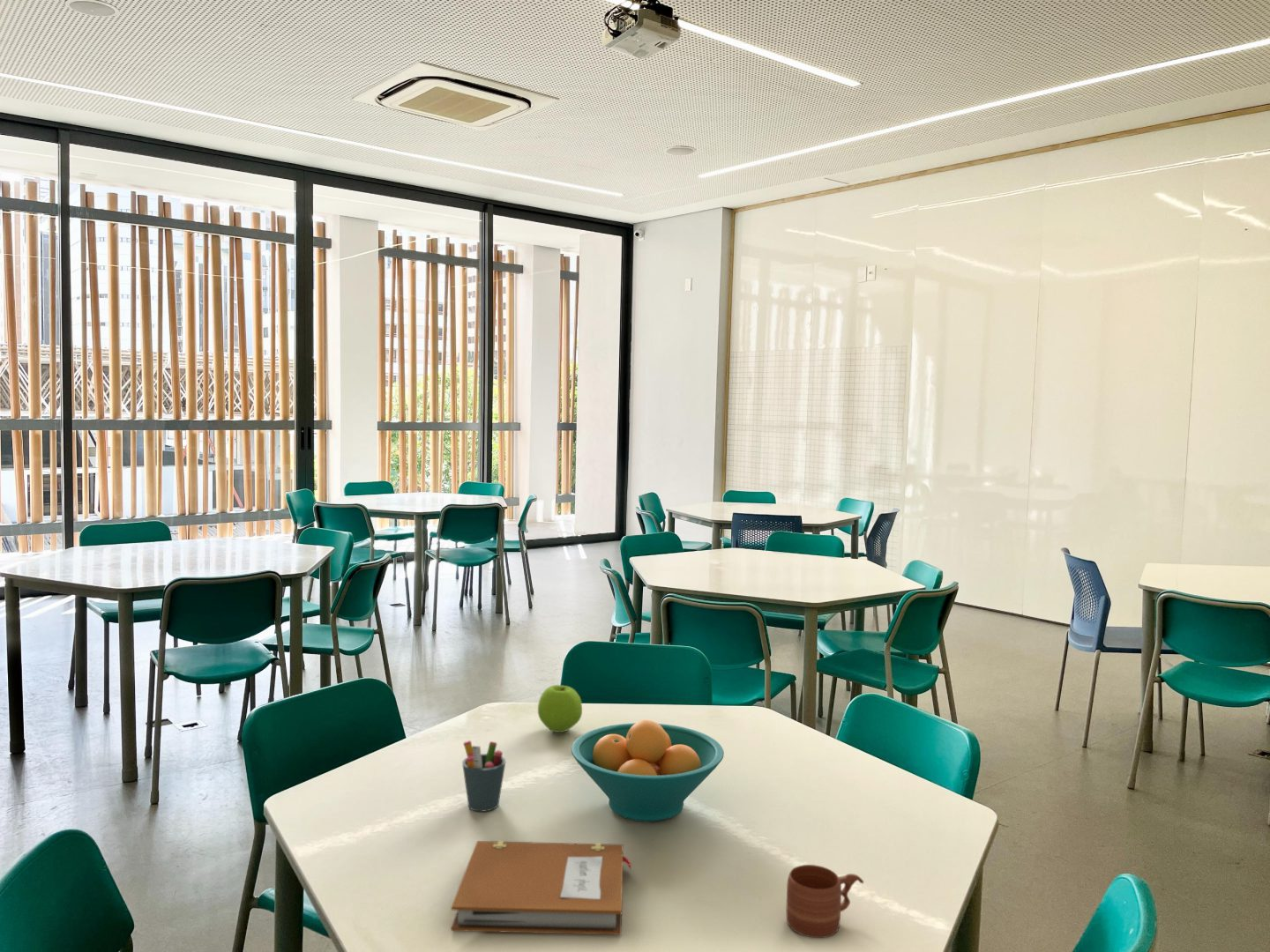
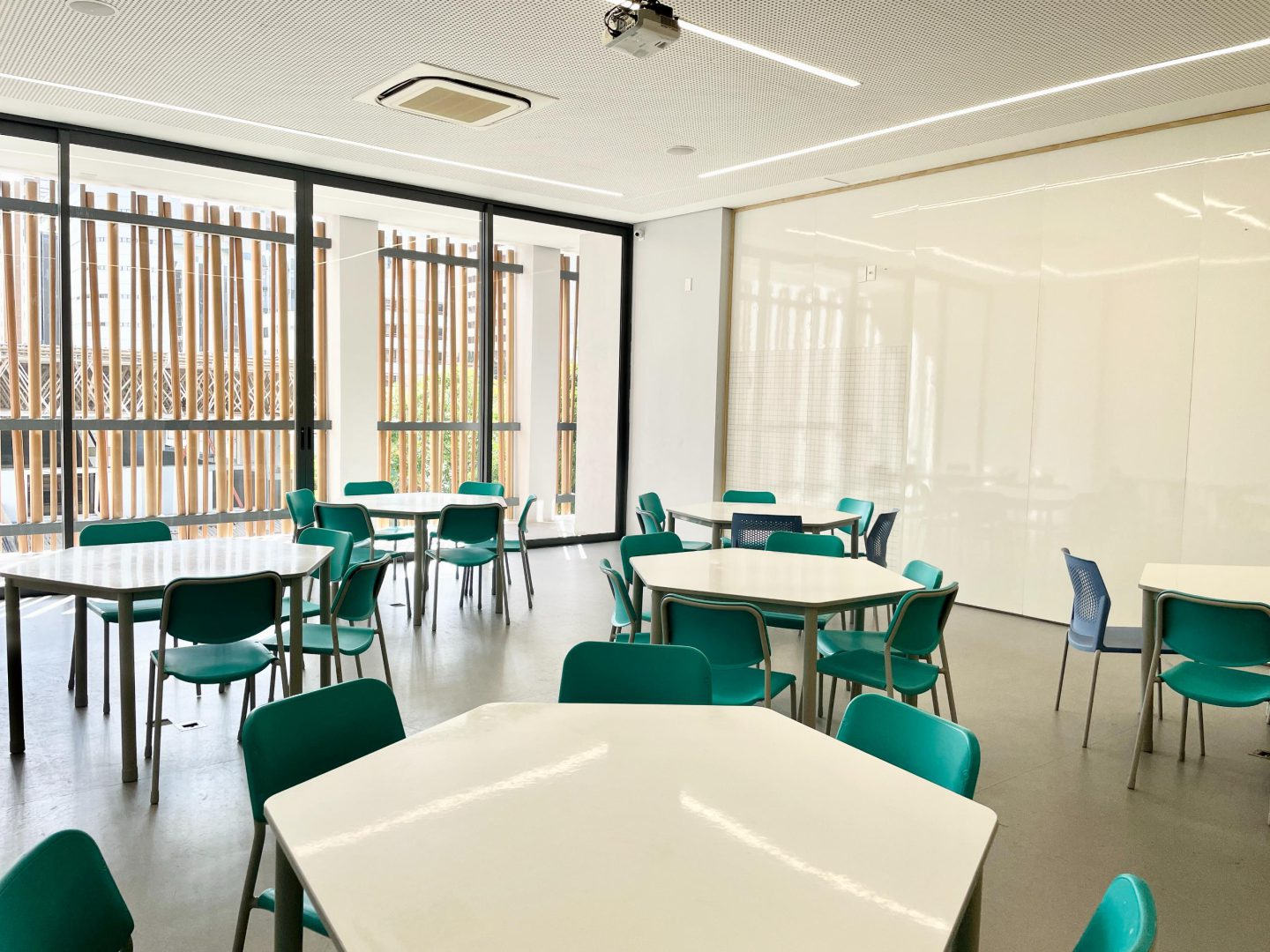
- fruit bowl [571,719,725,822]
- pen holder [461,740,506,813]
- apple [537,684,583,733]
- mug [786,864,864,939]
- notebook [450,840,632,936]
